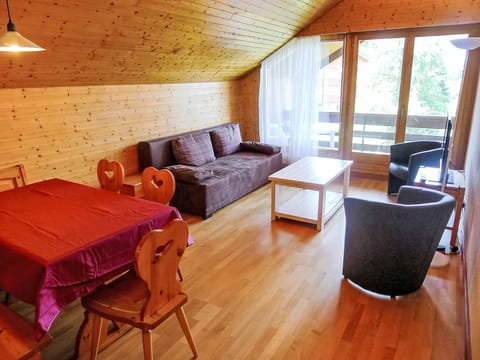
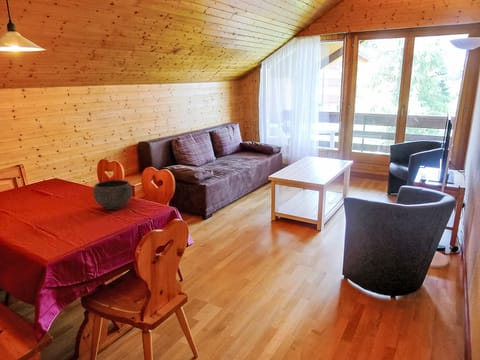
+ bowl [92,179,133,211]
